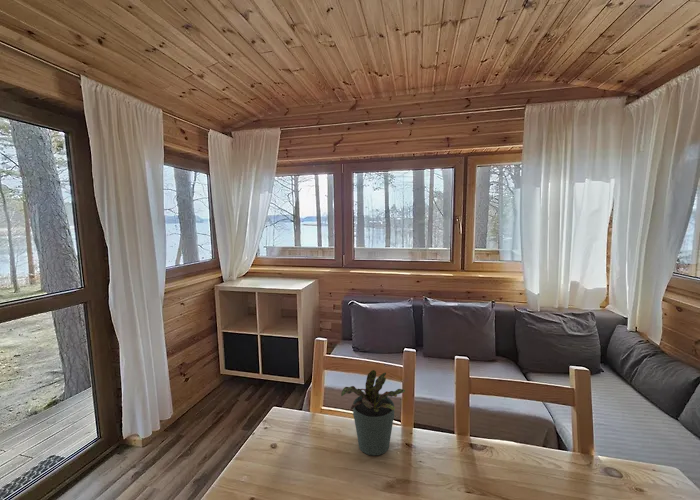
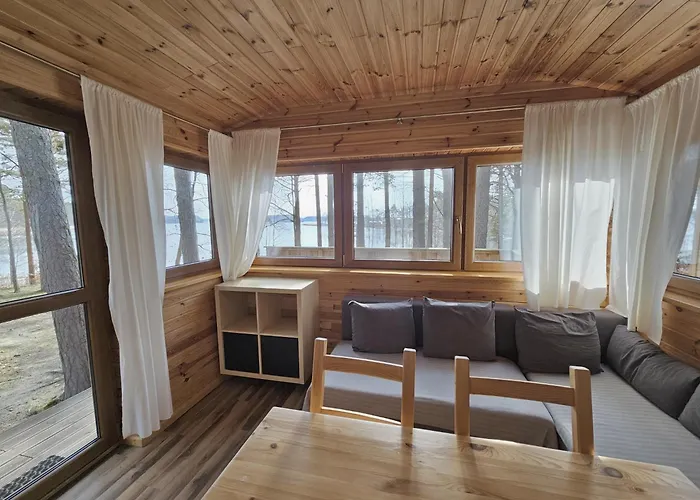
- potted plant [340,369,406,456]
